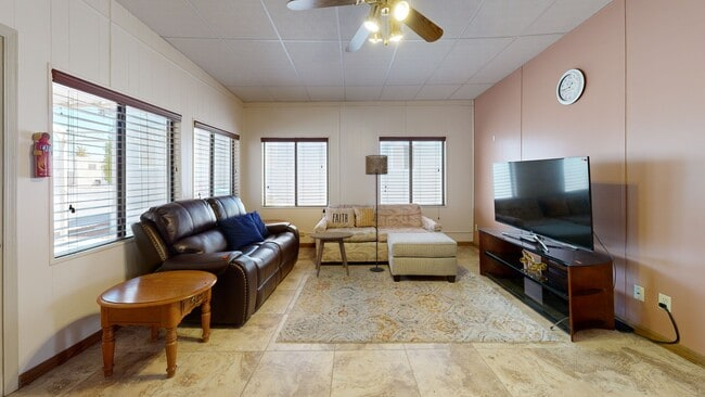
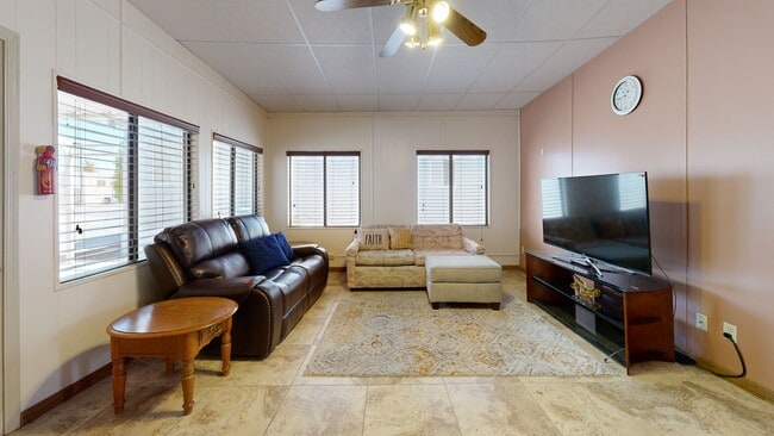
- side table [308,231,355,279]
- floor lamp [364,154,388,272]
